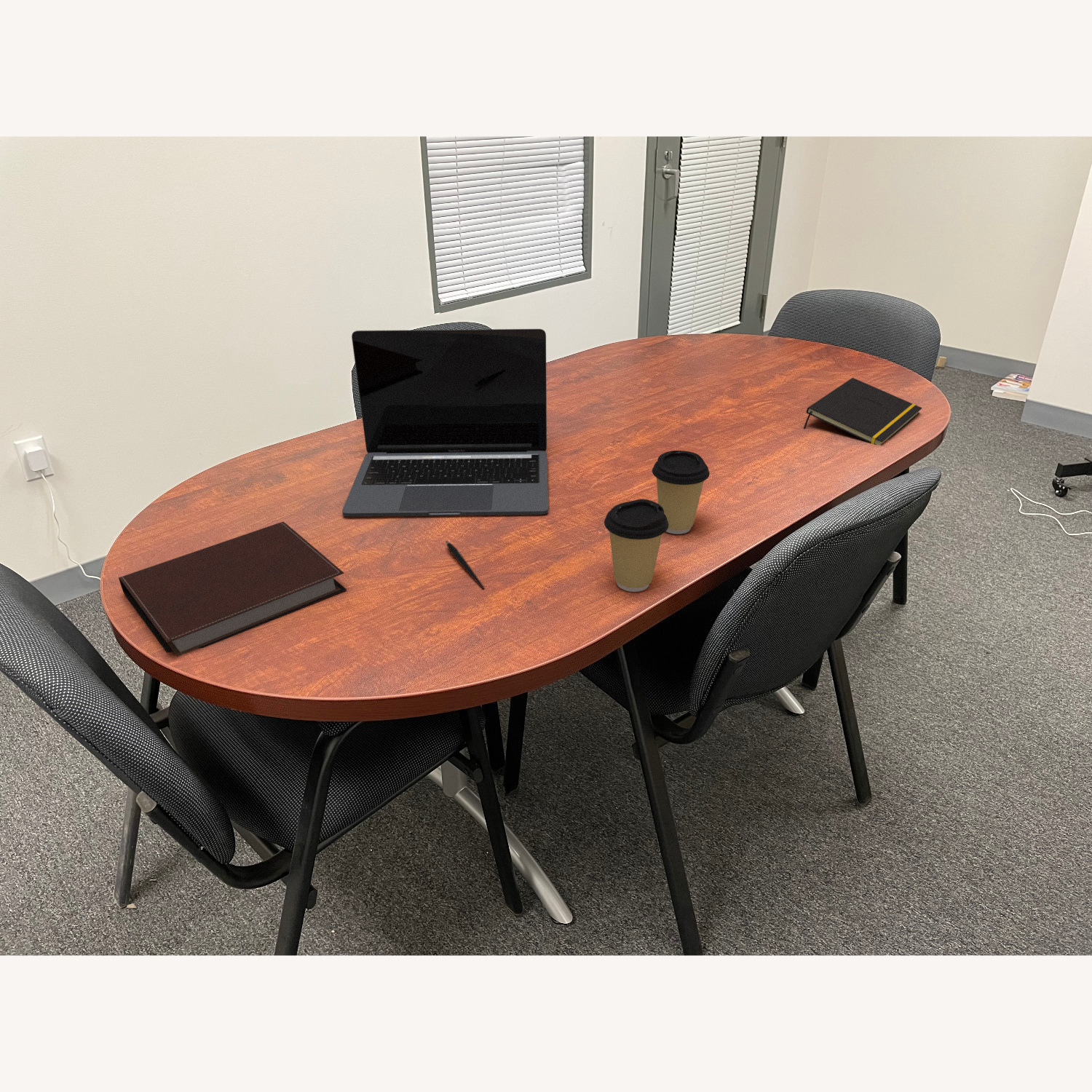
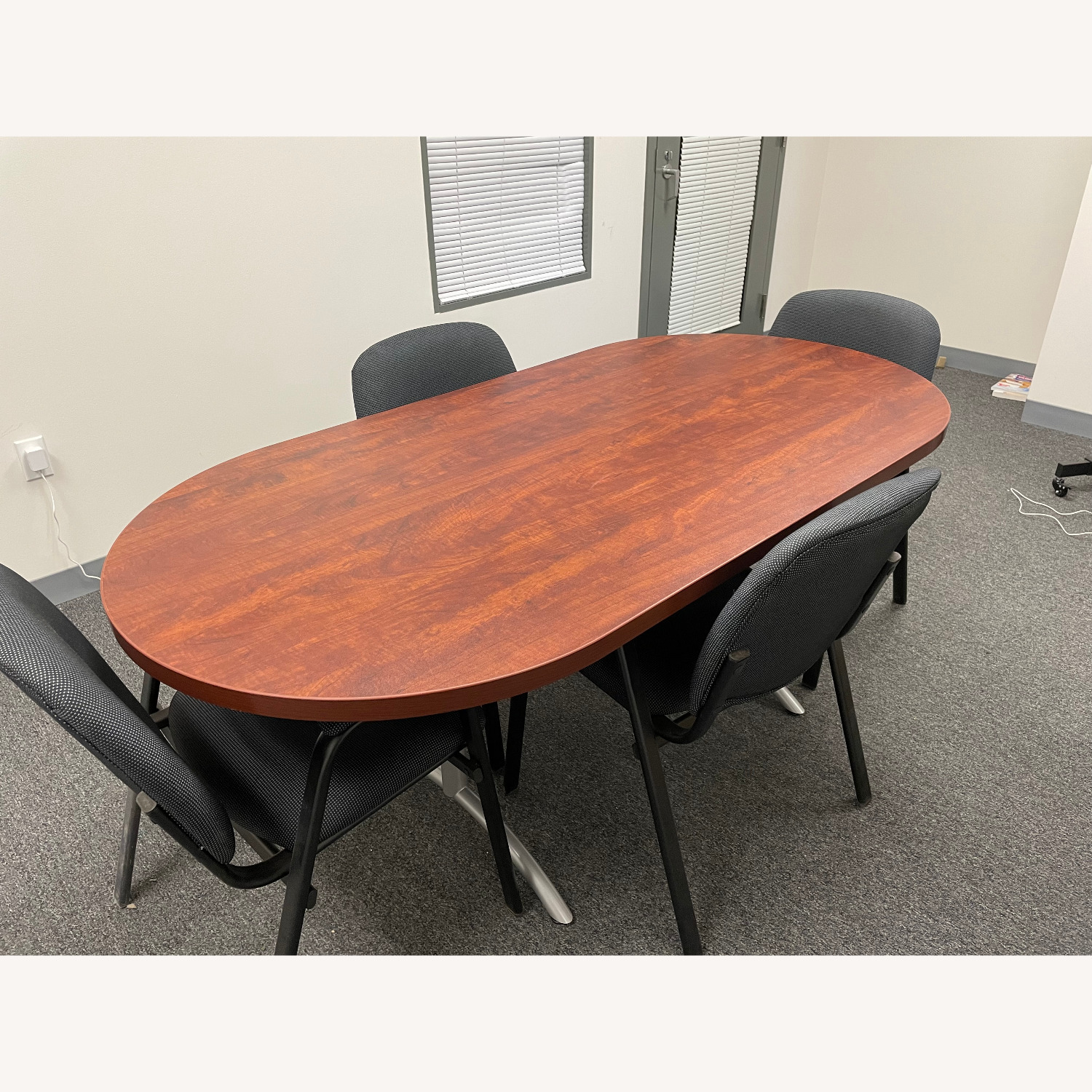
- coffee cup [652,450,711,535]
- coffee cup [604,499,668,593]
- laptop [341,328,549,518]
- pen [445,540,485,590]
- notebook [118,521,347,657]
- notepad [803,377,922,446]
